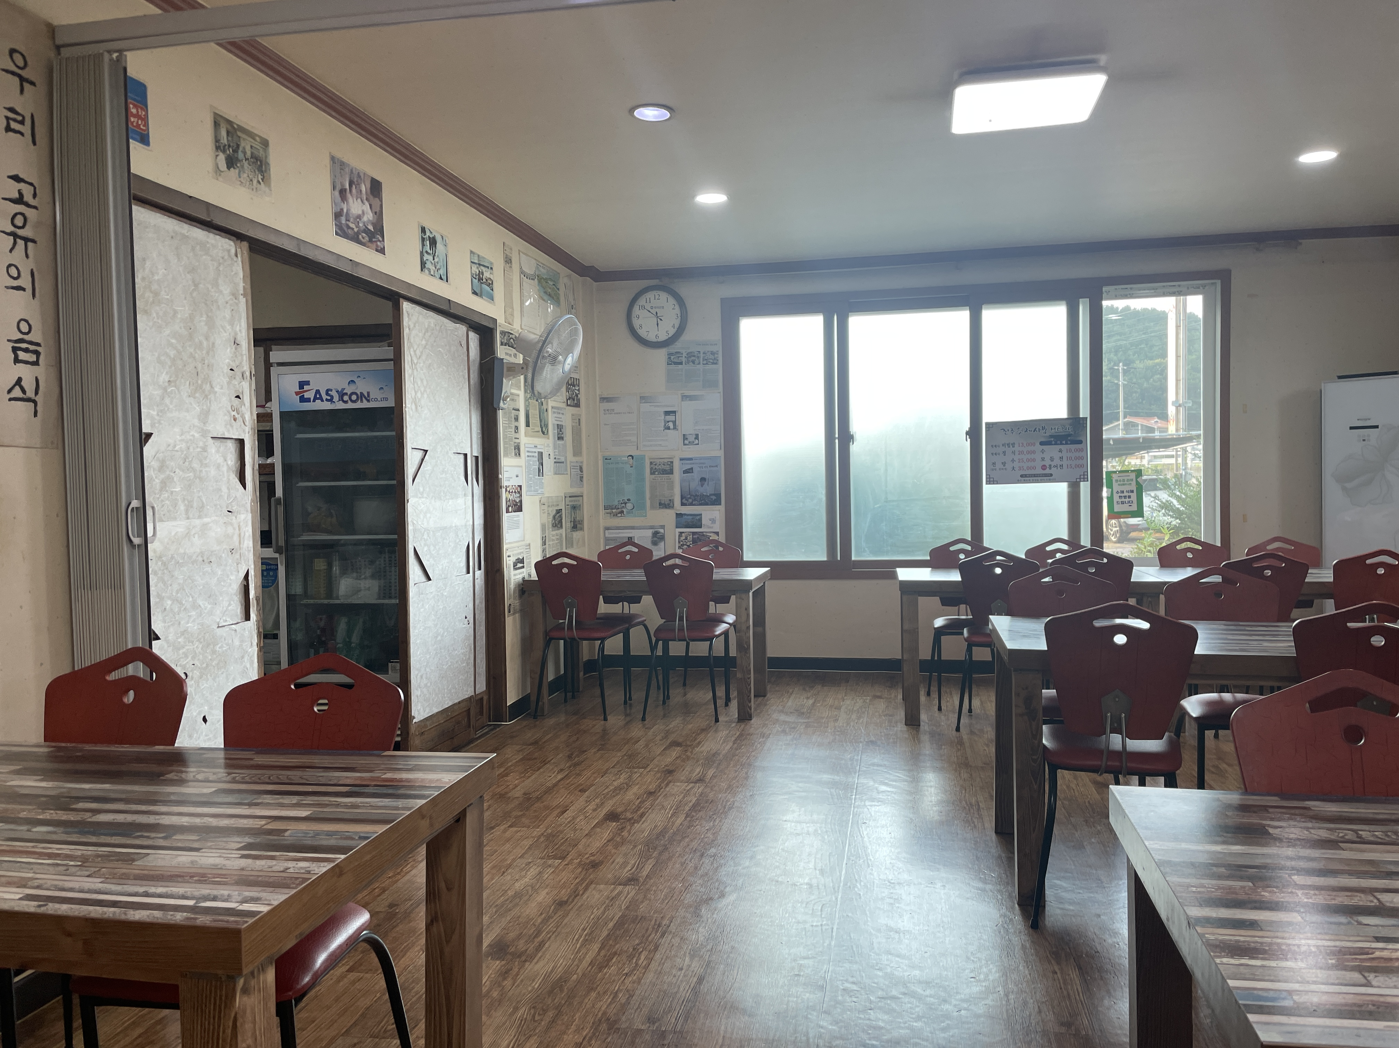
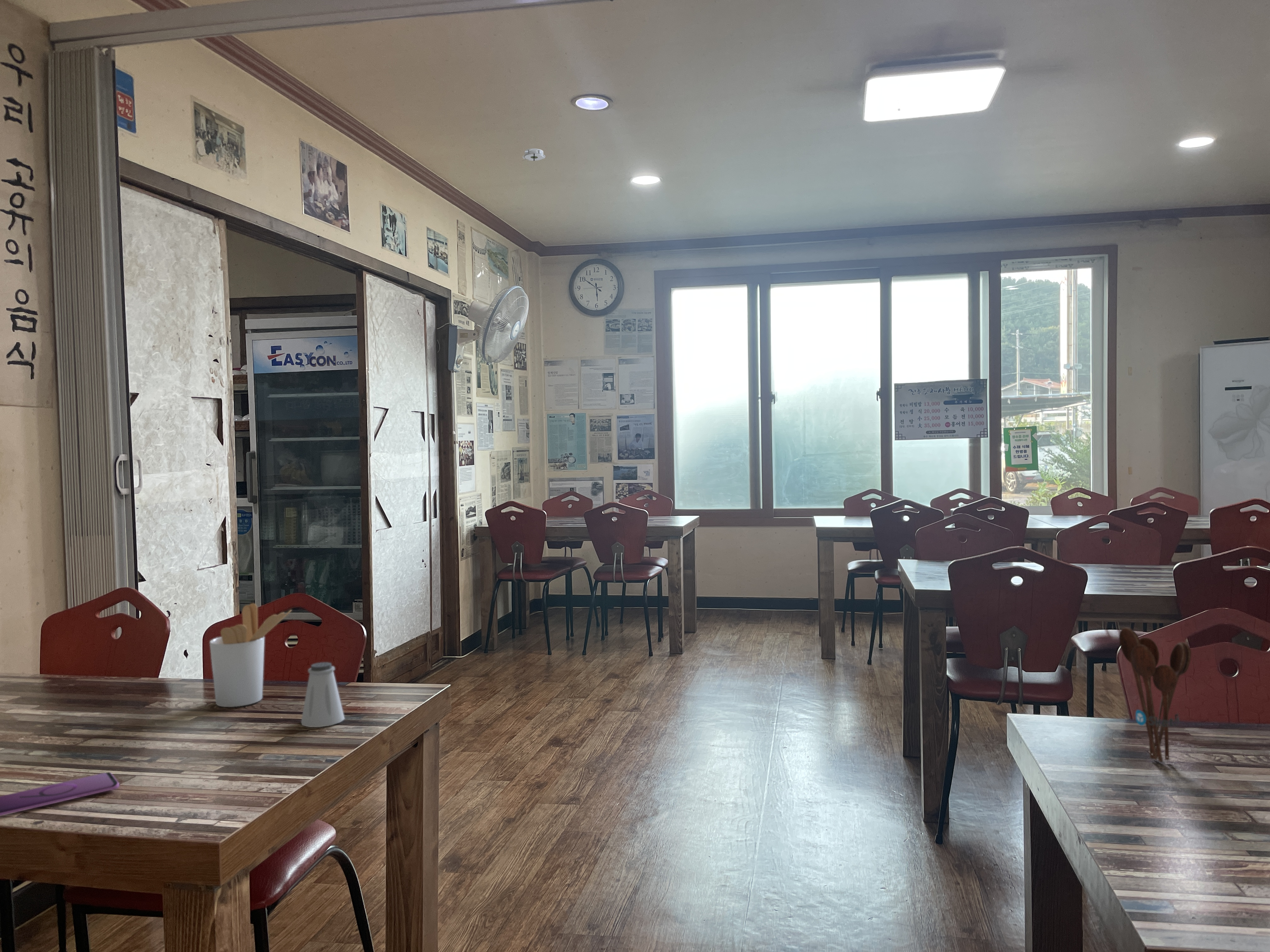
+ utensil holder [1119,627,1192,762]
+ smoke detector [522,148,546,161]
+ utensil holder [209,603,292,707]
+ smartphone [0,772,119,816]
+ saltshaker [301,662,345,727]
